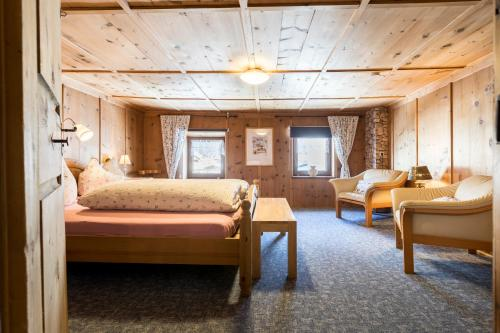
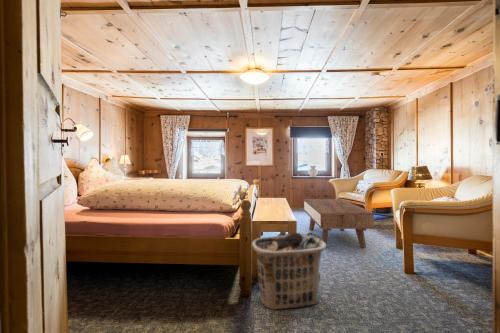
+ coffee table [303,198,375,249]
+ clothes hamper [251,232,327,311]
